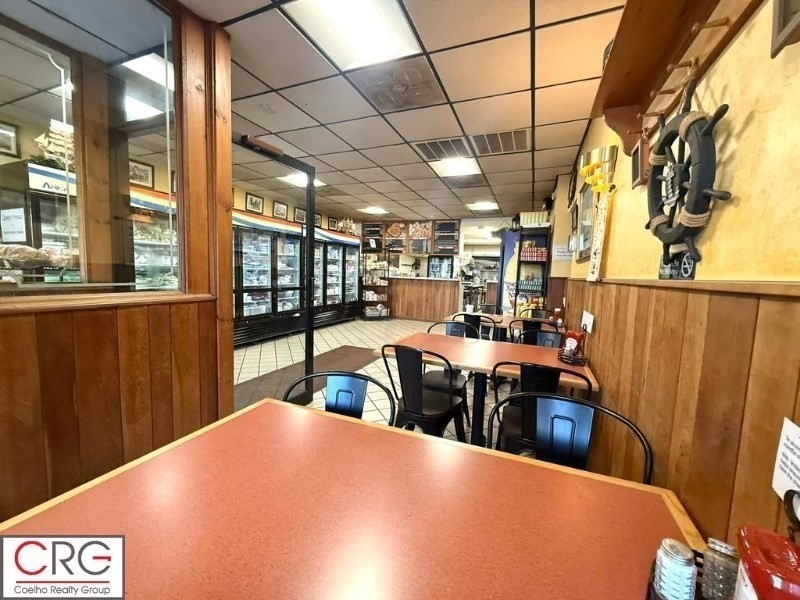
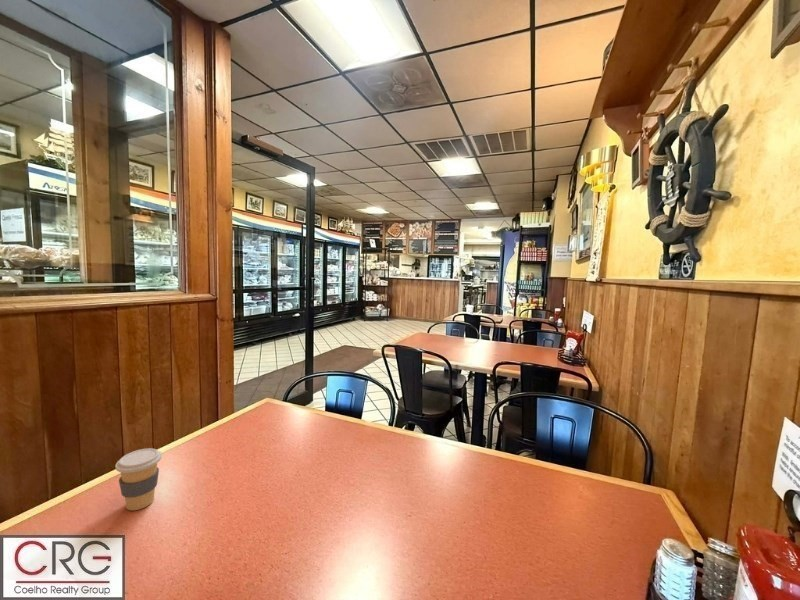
+ coffee cup [114,447,163,511]
